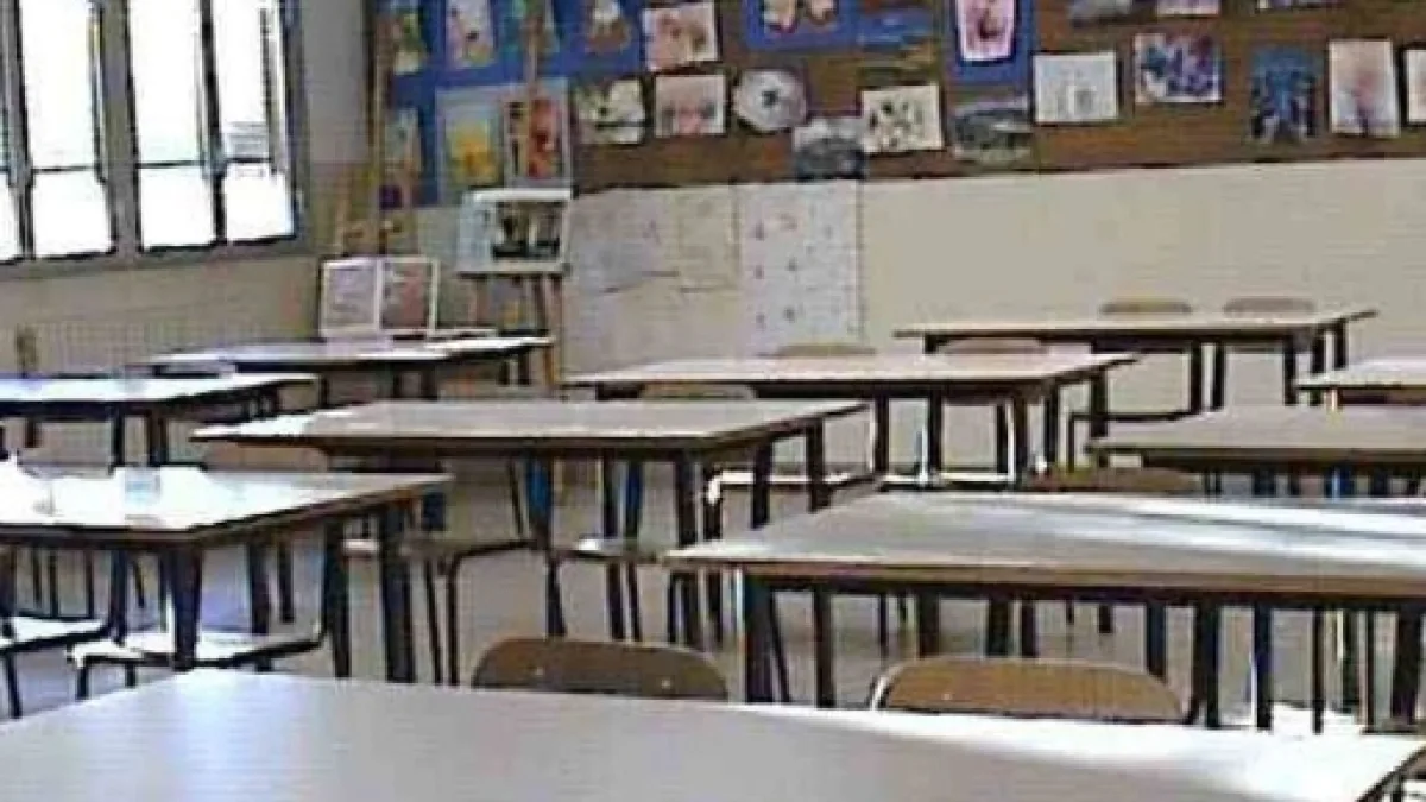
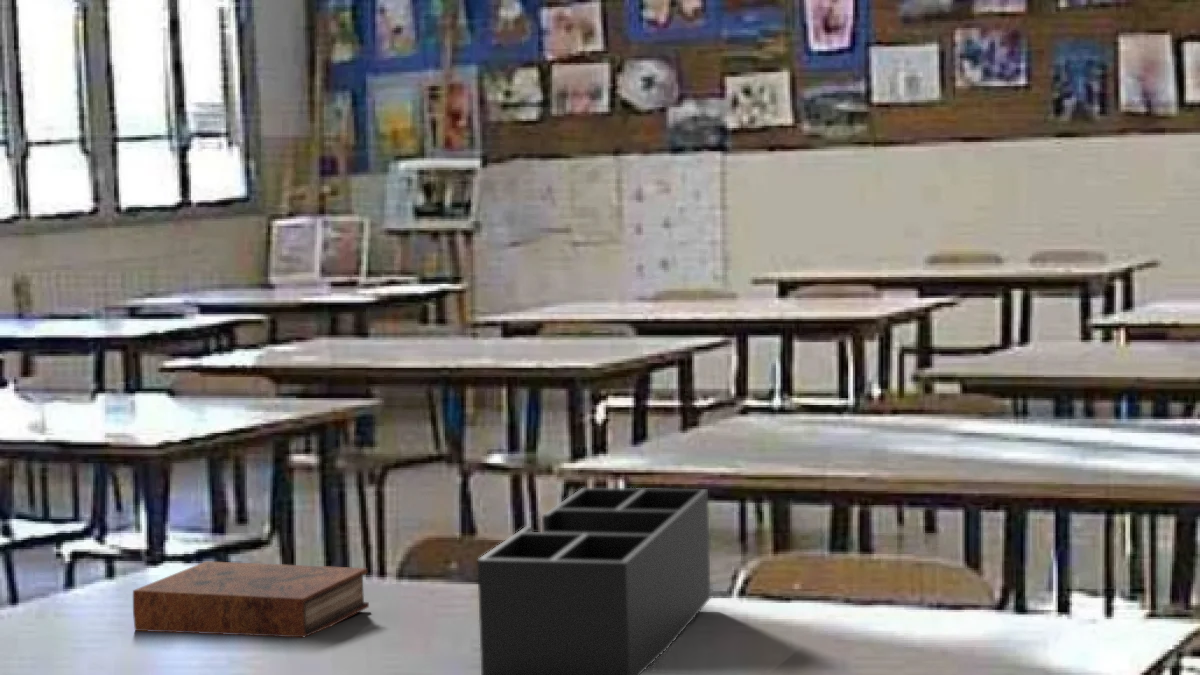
+ book [132,560,370,638]
+ desk organizer [476,487,711,675]
